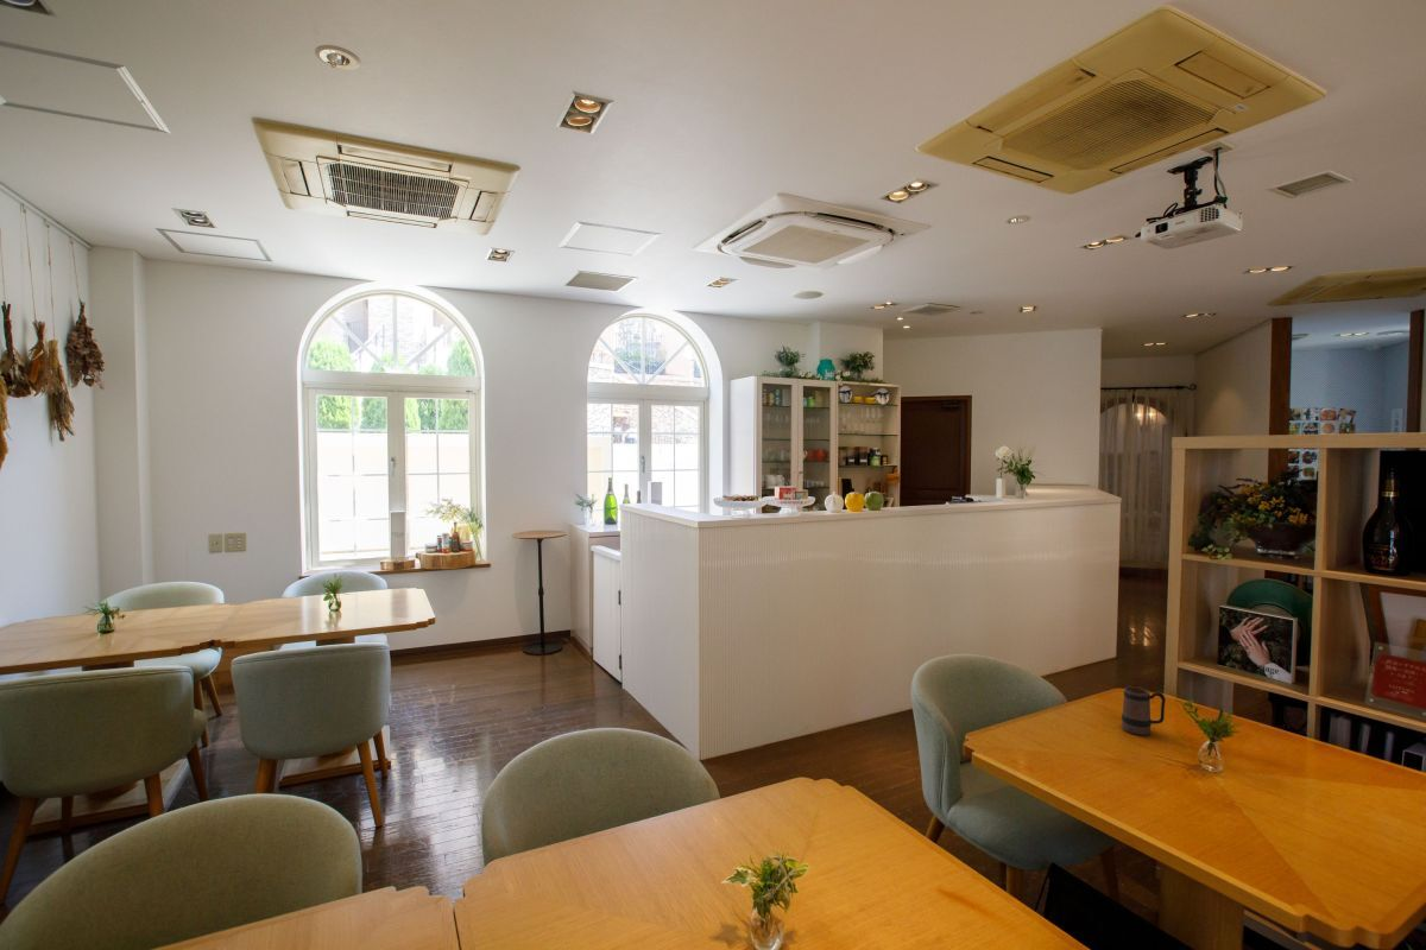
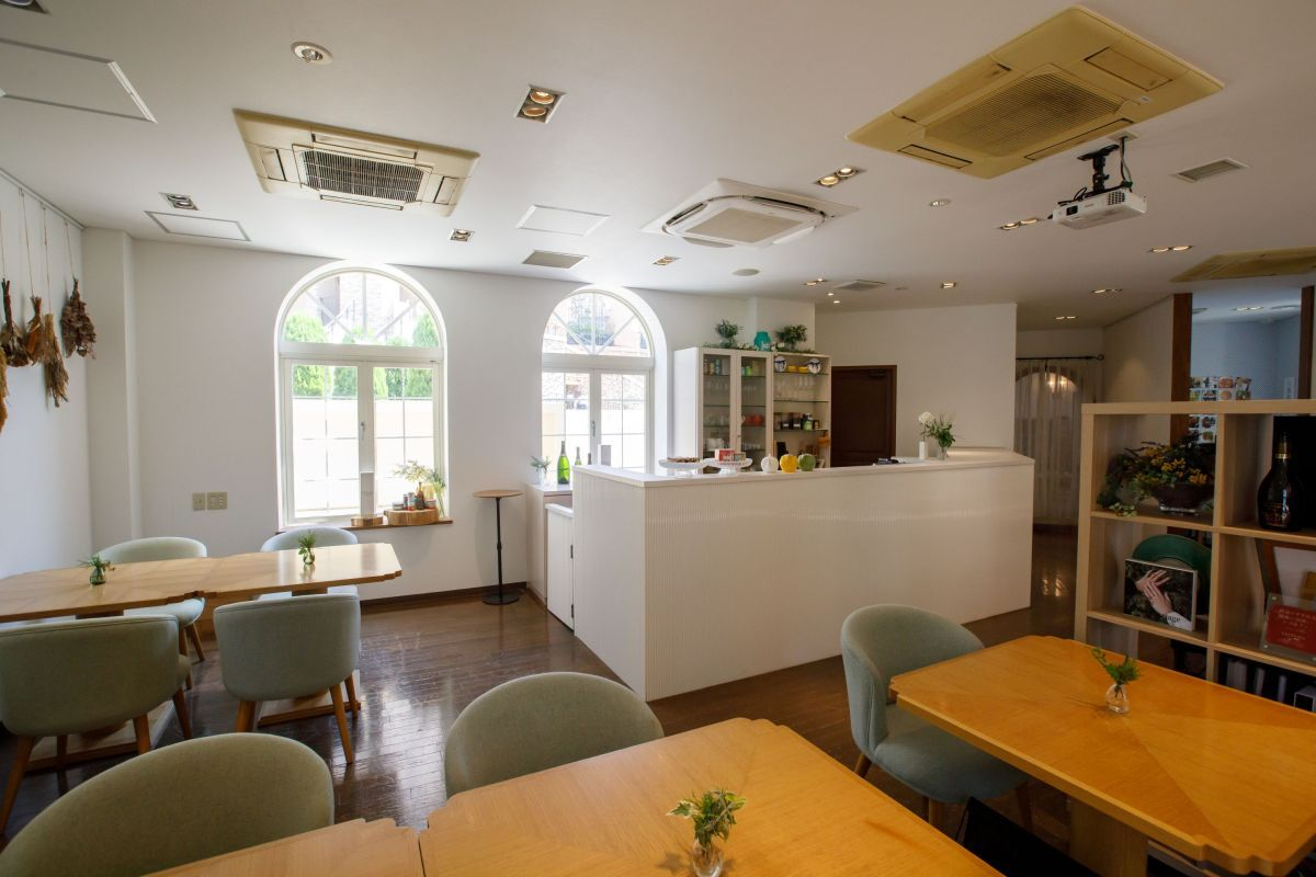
- mug [1121,685,1167,736]
